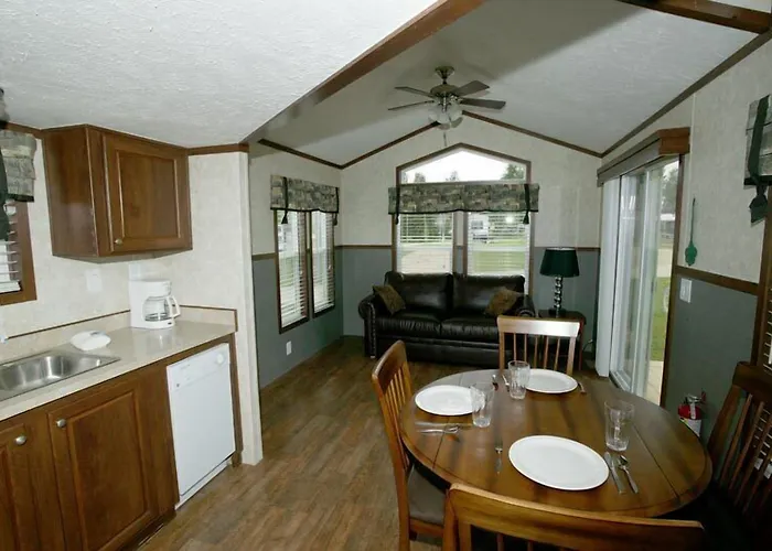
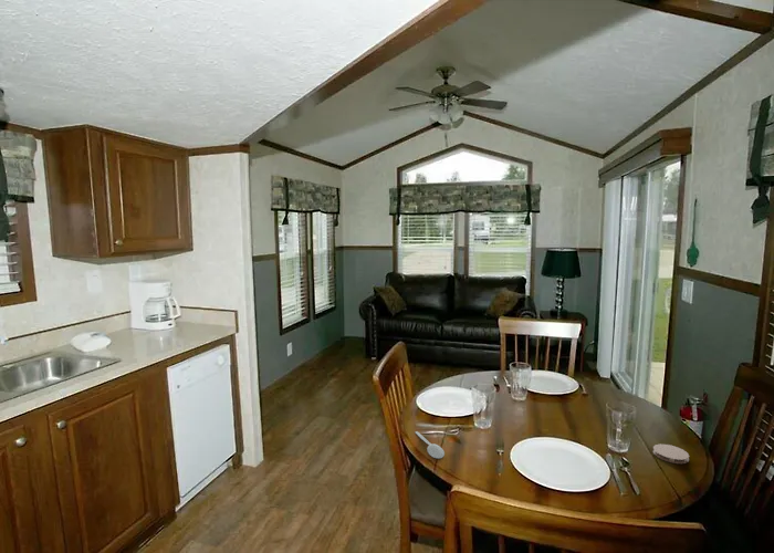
+ coaster [652,444,690,465]
+ spoon [415,430,446,459]
